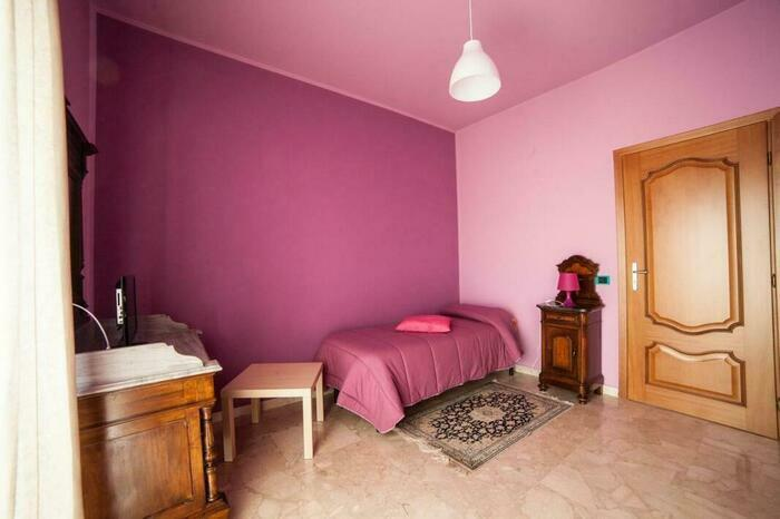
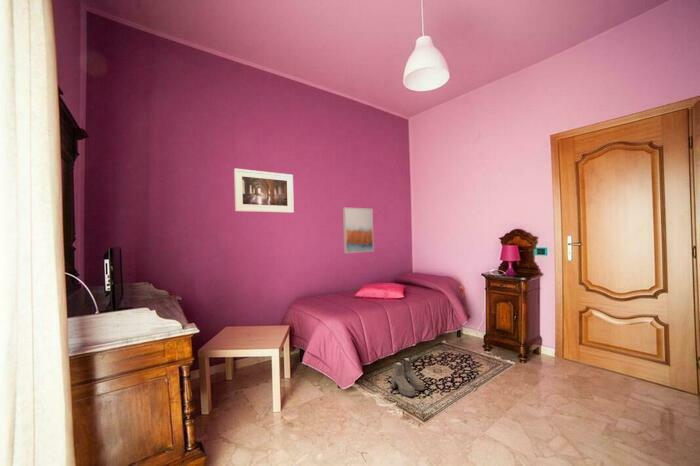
+ wall art [342,207,375,254]
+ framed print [233,168,295,214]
+ boots [390,355,425,398]
